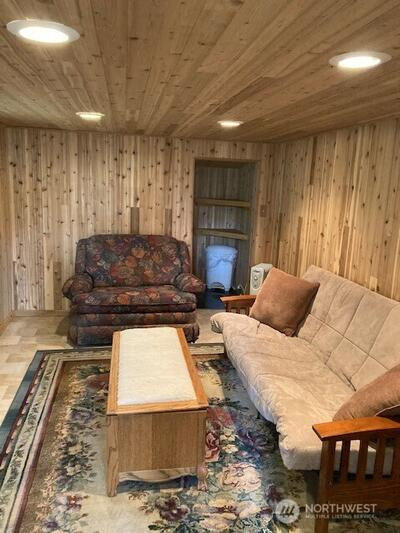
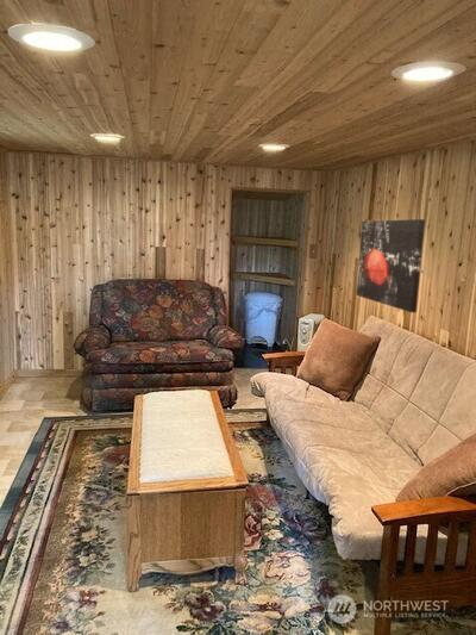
+ wall art [355,218,426,313]
